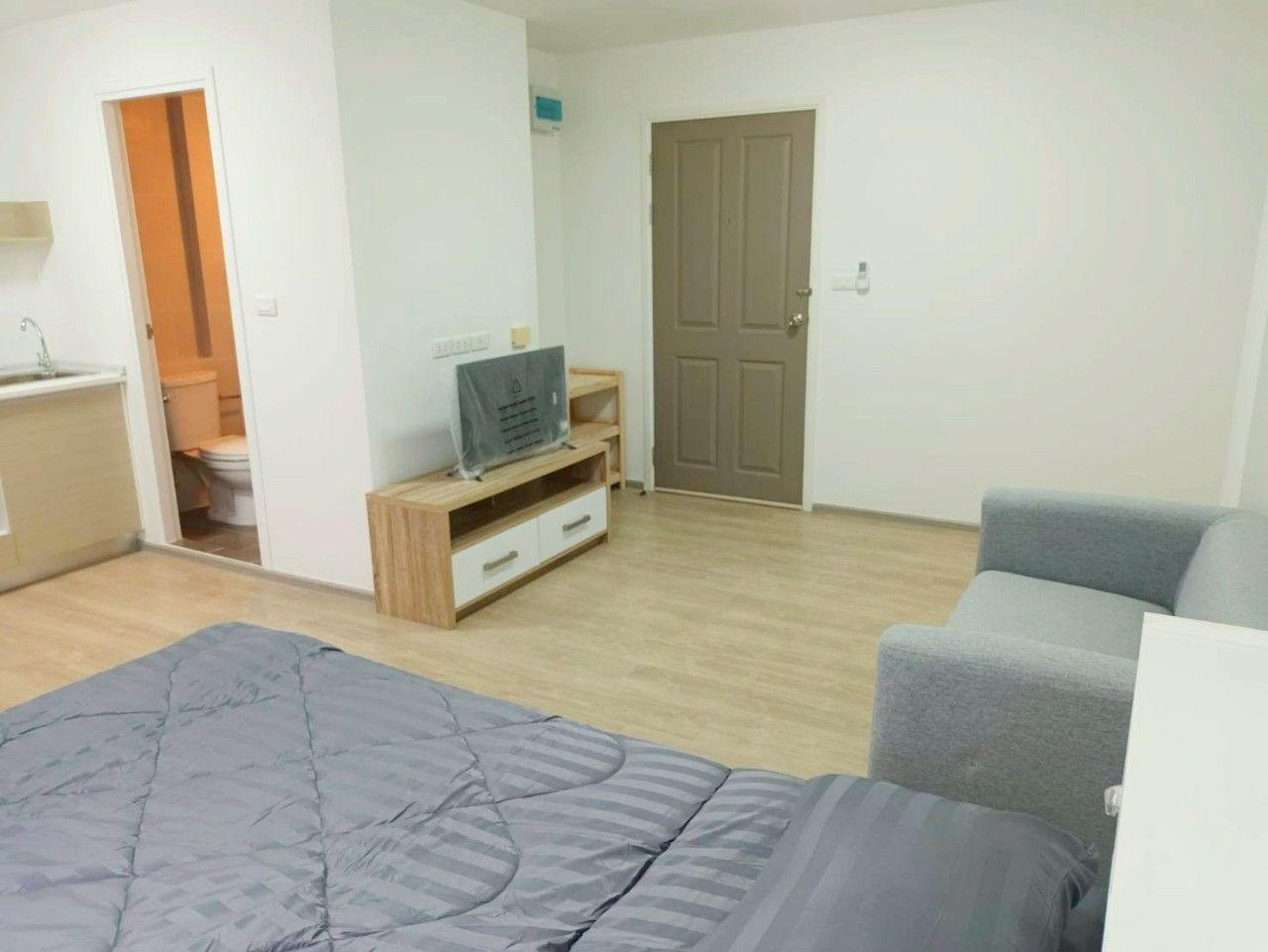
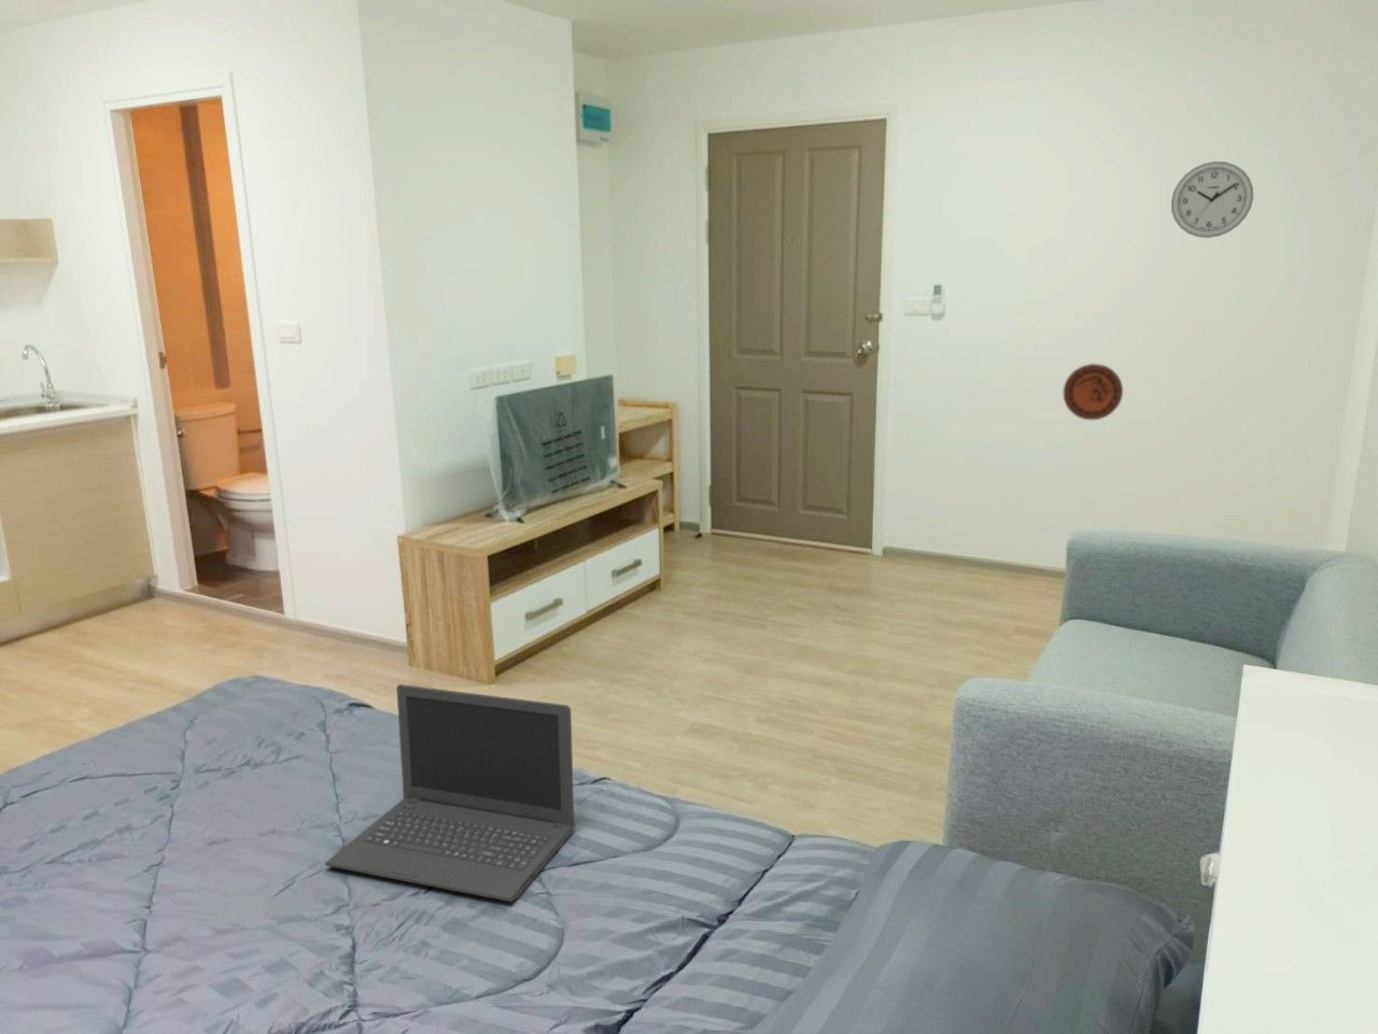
+ decorative plate [1063,363,1124,420]
+ wall clock [1170,161,1254,239]
+ laptop computer [324,683,576,903]
